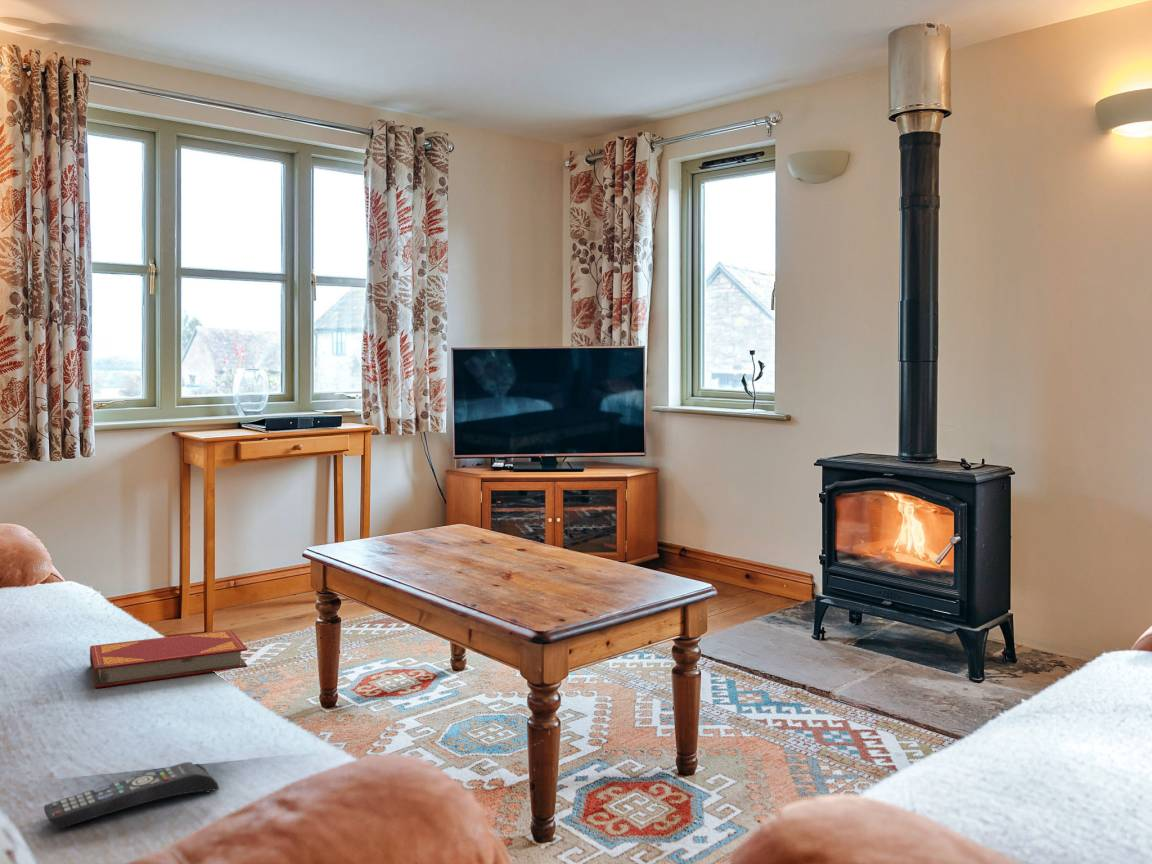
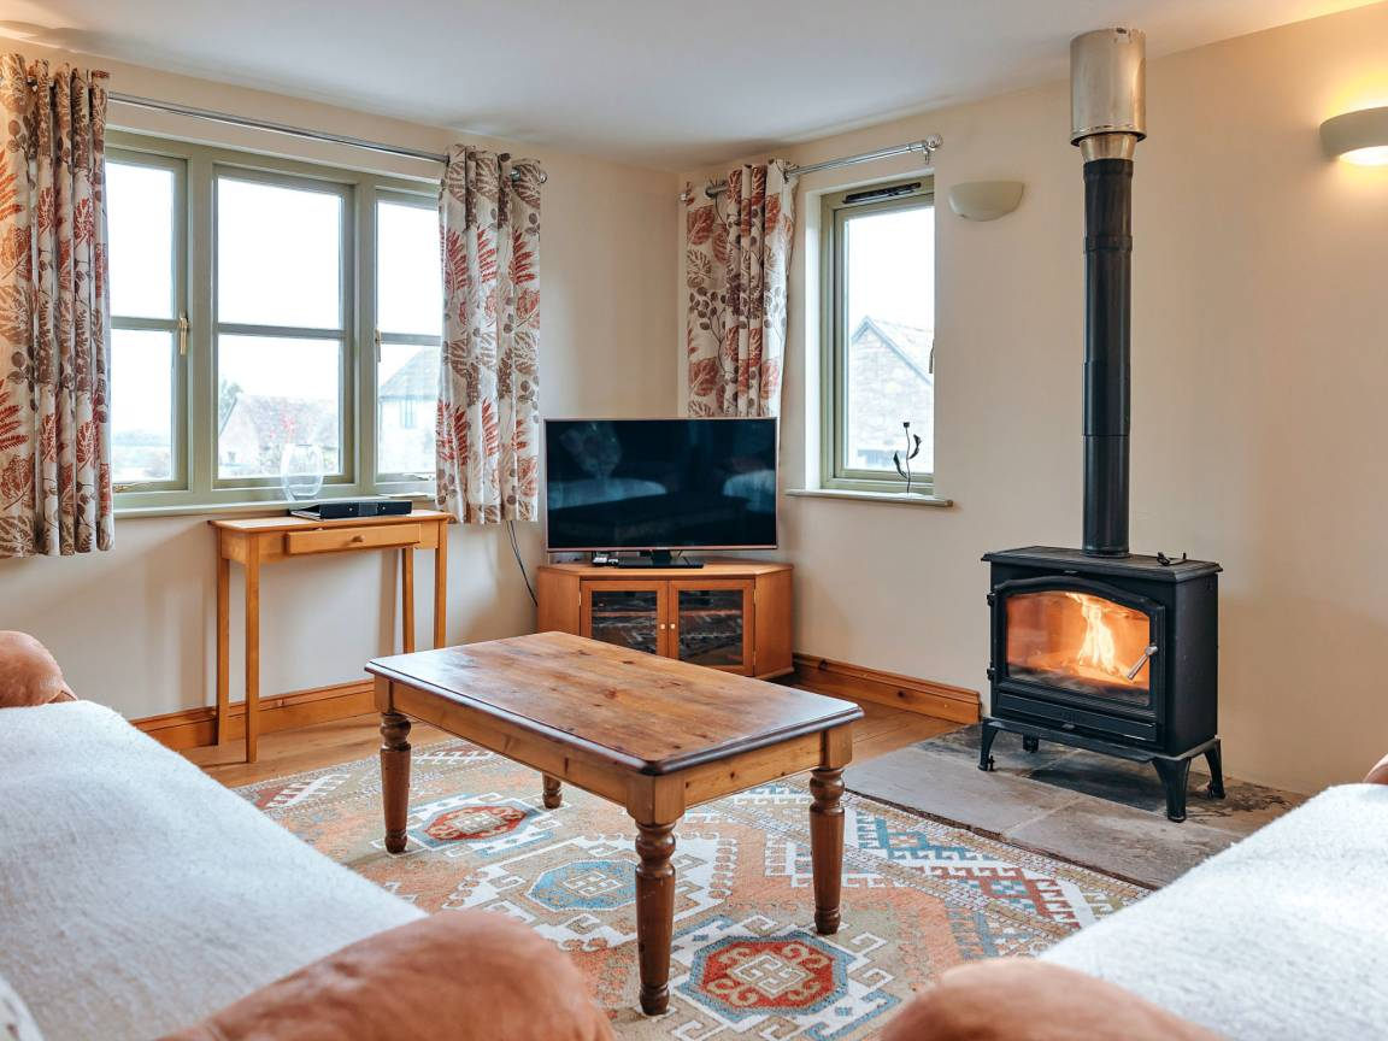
- remote control [43,761,220,829]
- hardback book [89,629,249,689]
